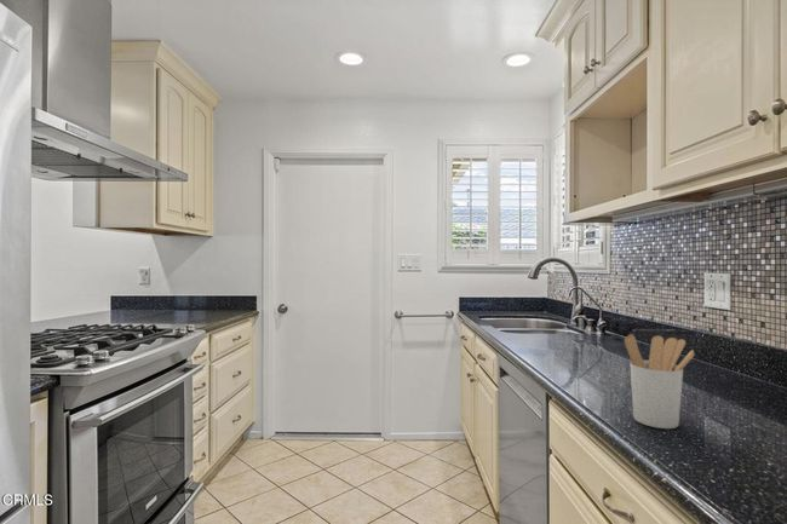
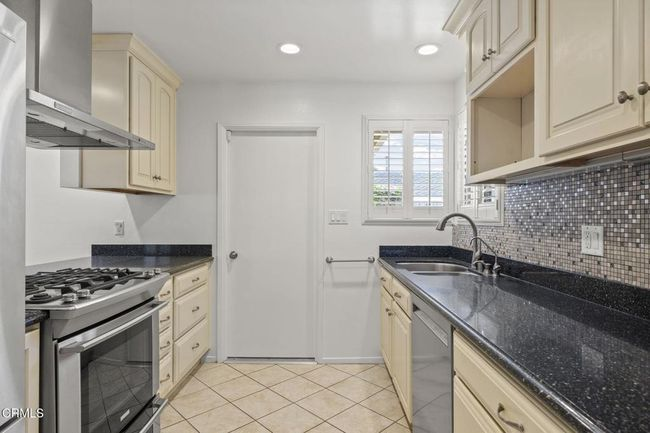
- utensil holder [624,333,696,430]
